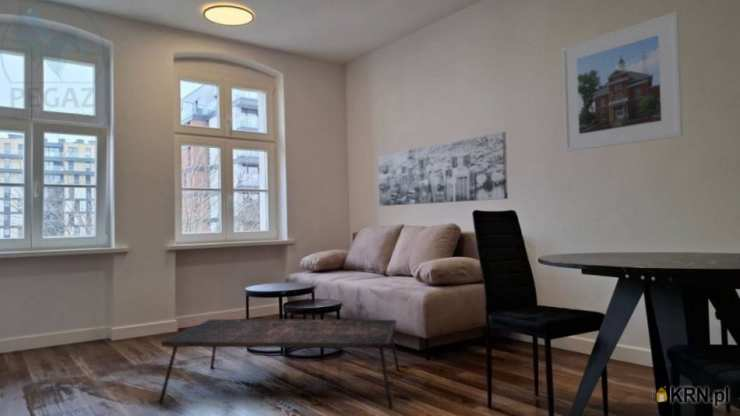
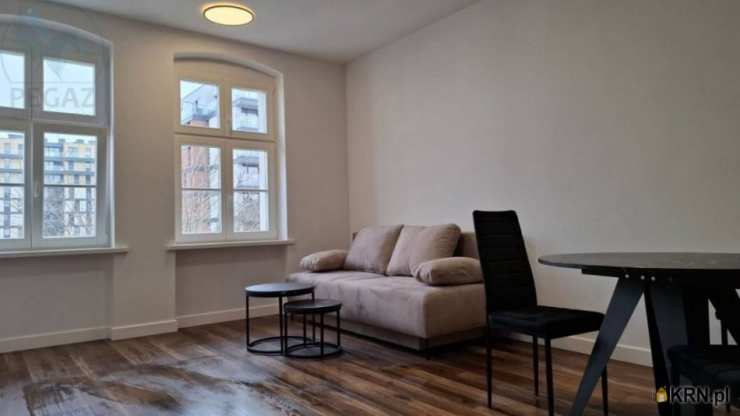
- wall art [377,131,509,207]
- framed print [561,10,684,153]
- coffee table [158,318,401,410]
